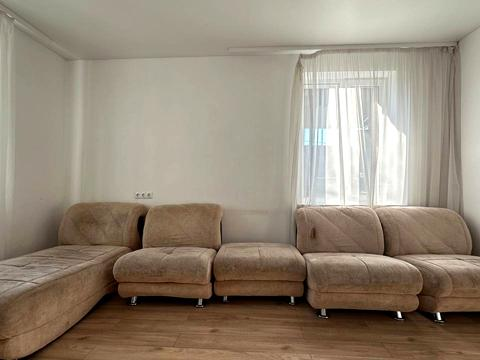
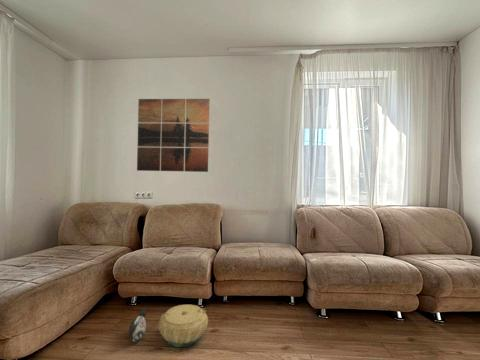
+ wall art [136,98,211,173]
+ basket [158,304,209,348]
+ plush toy [128,308,147,343]
